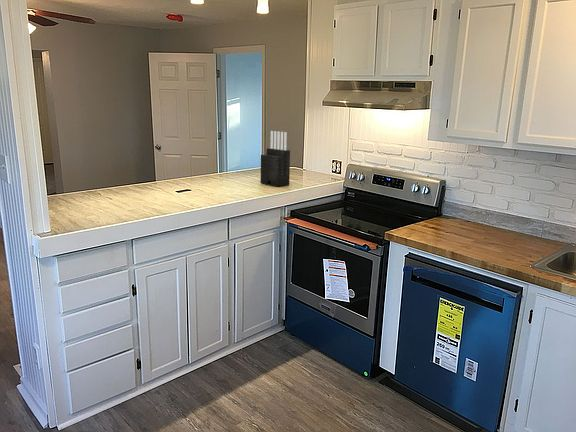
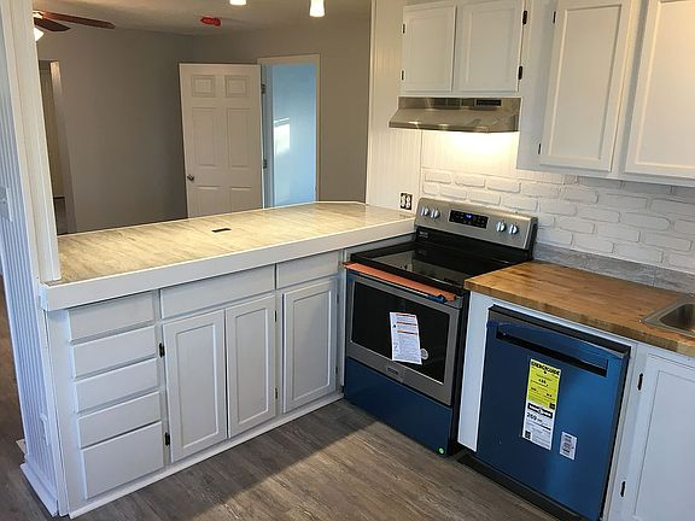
- knife block [260,130,291,188]
